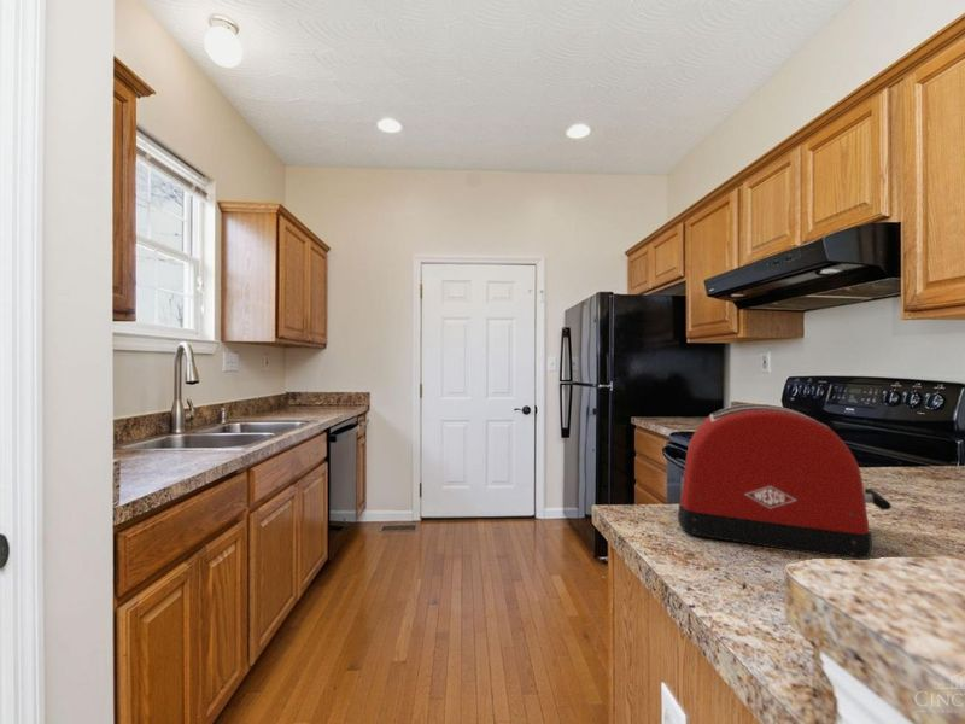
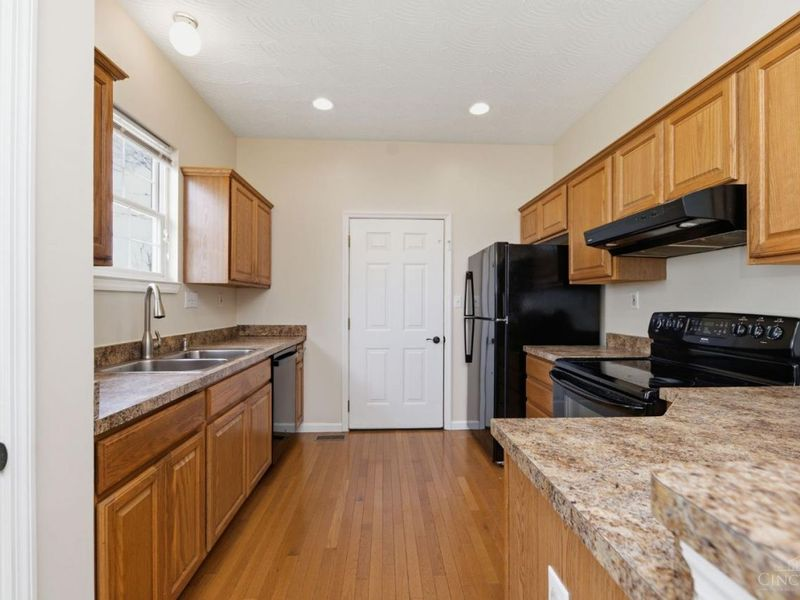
- toaster [677,403,893,560]
